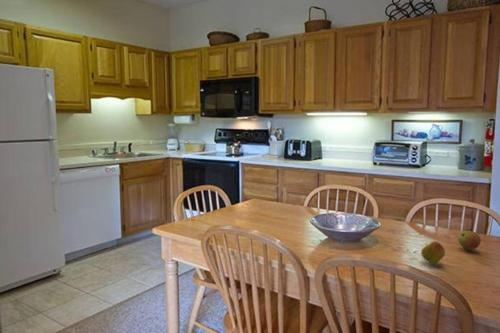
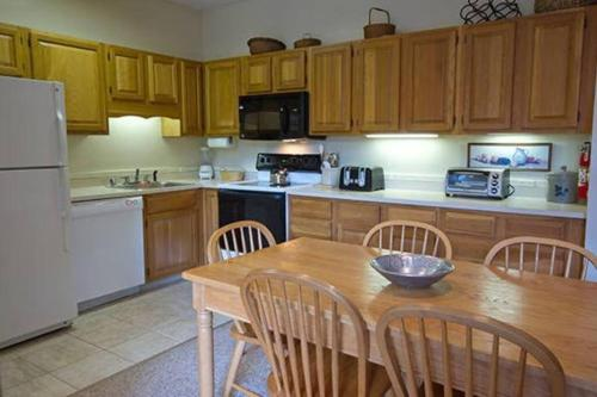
- apple [420,240,446,265]
- apple [457,230,482,252]
